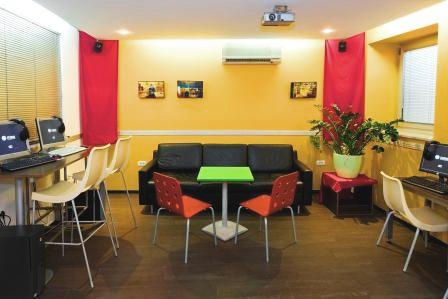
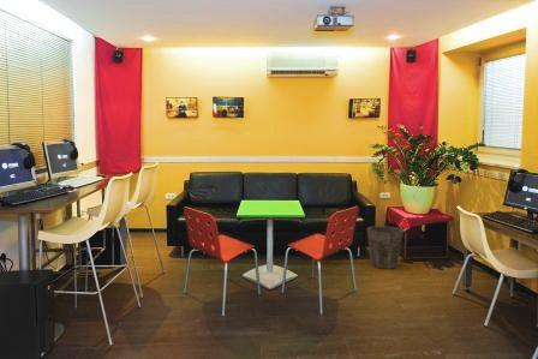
+ waste bin [366,225,405,270]
